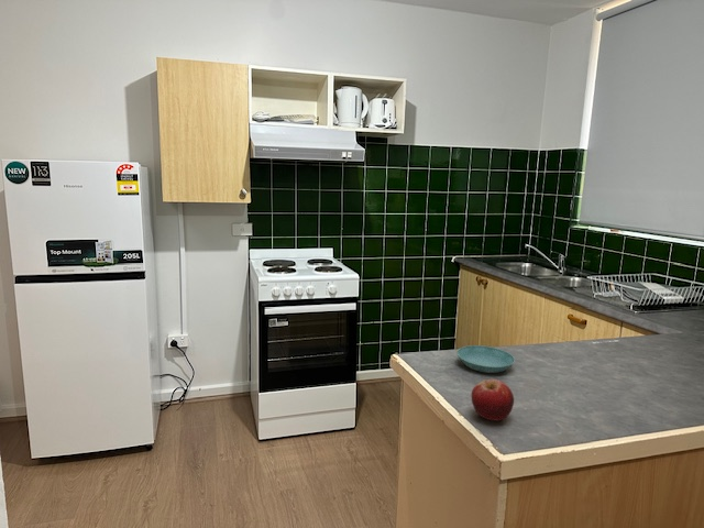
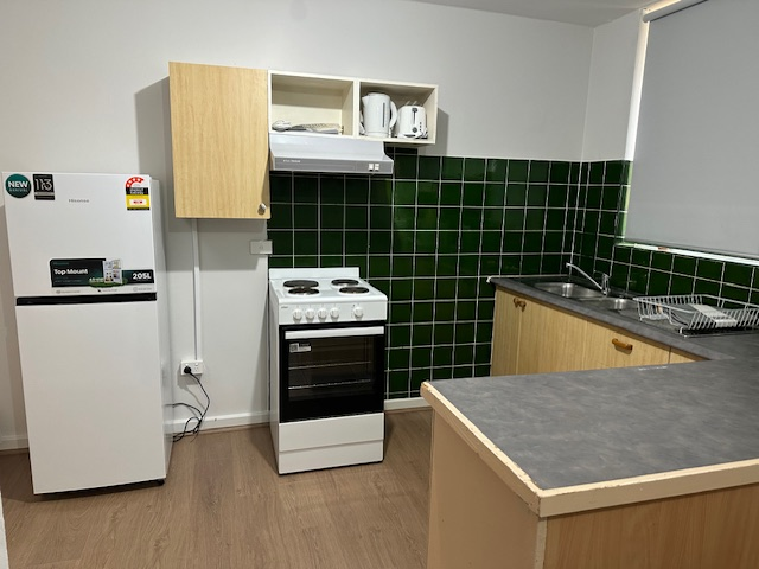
- saucer [455,344,516,374]
- fruit [471,378,515,421]
